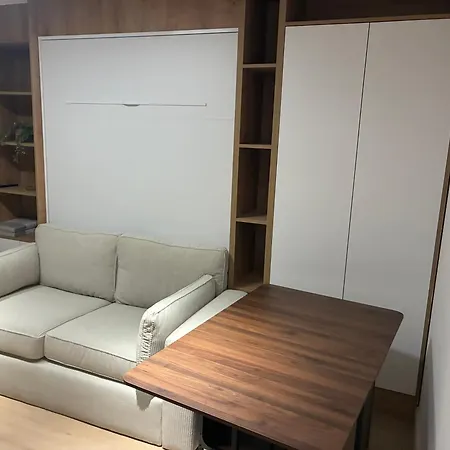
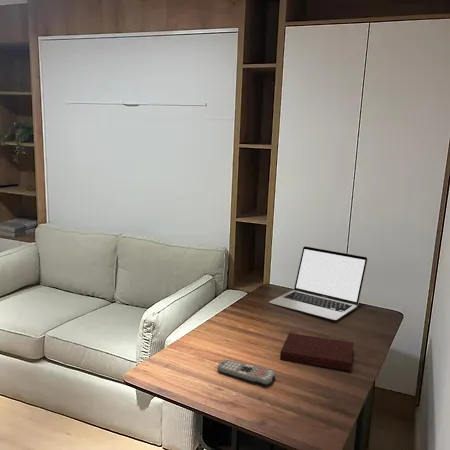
+ laptop [268,245,369,321]
+ notebook [279,332,354,372]
+ remote control [217,359,277,386]
